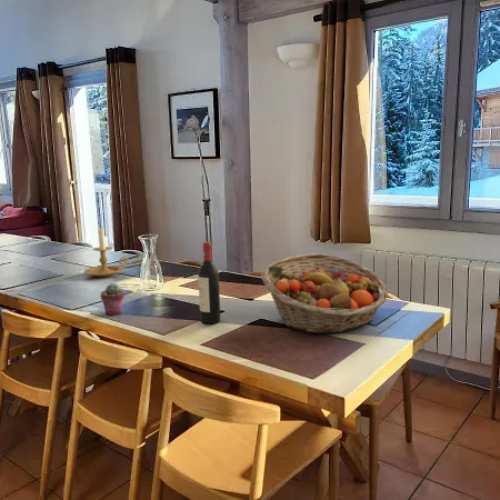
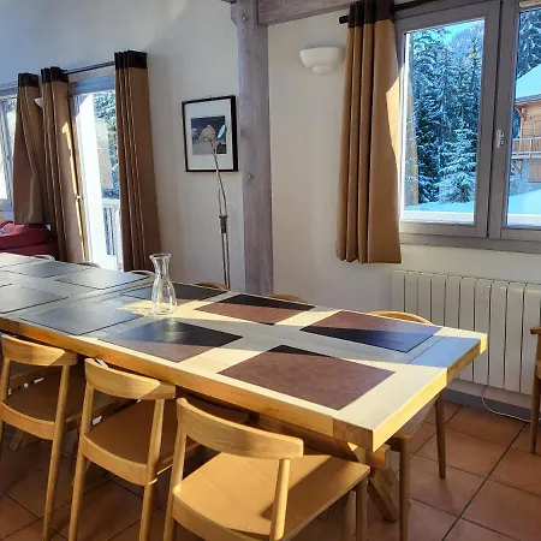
- potted succulent [100,282,126,317]
- candle holder [83,226,129,278]
- fruit basket [260,253,389,334]
- wine bottle [197,241,221,326]
